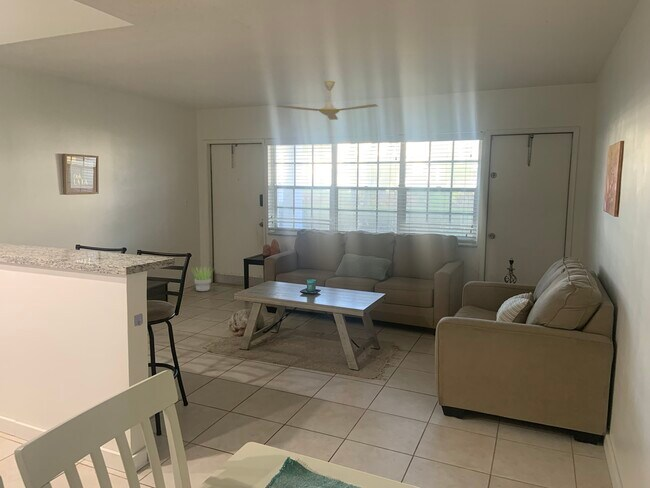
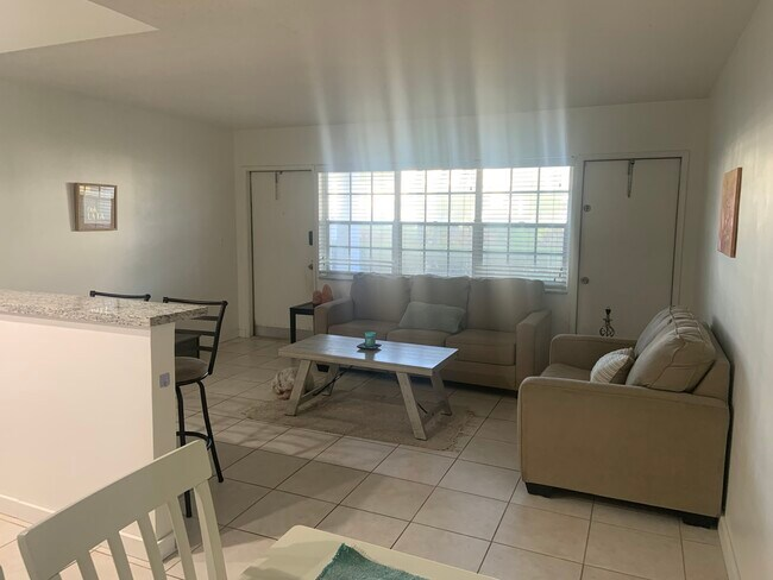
- potted plant [188,266,216,292]
- ceiling fan [275,80,379,121]
